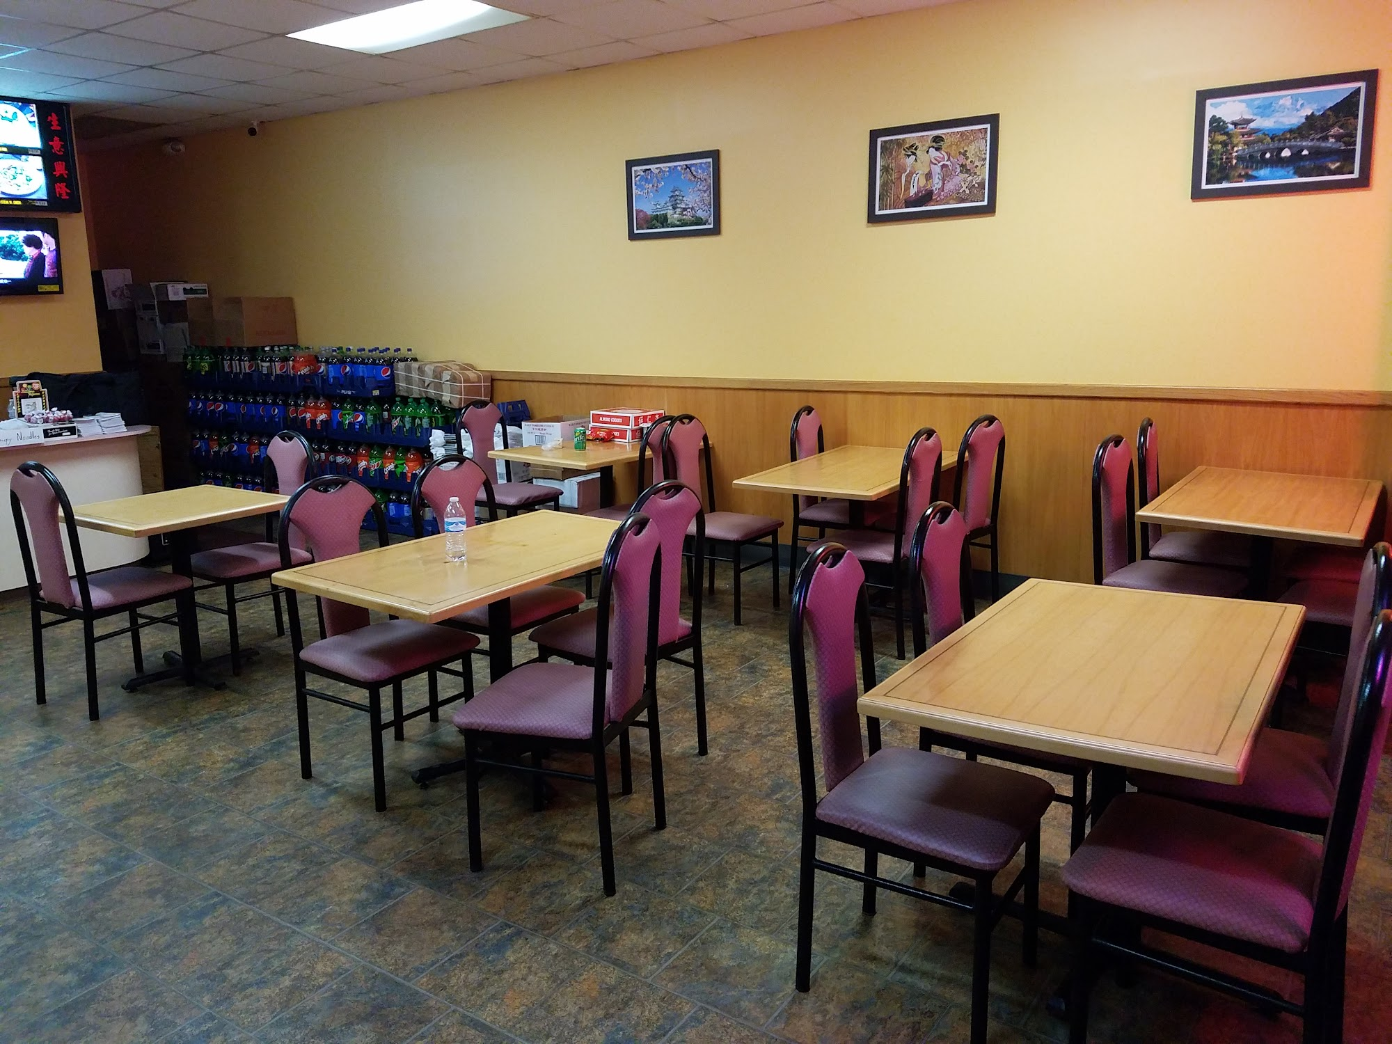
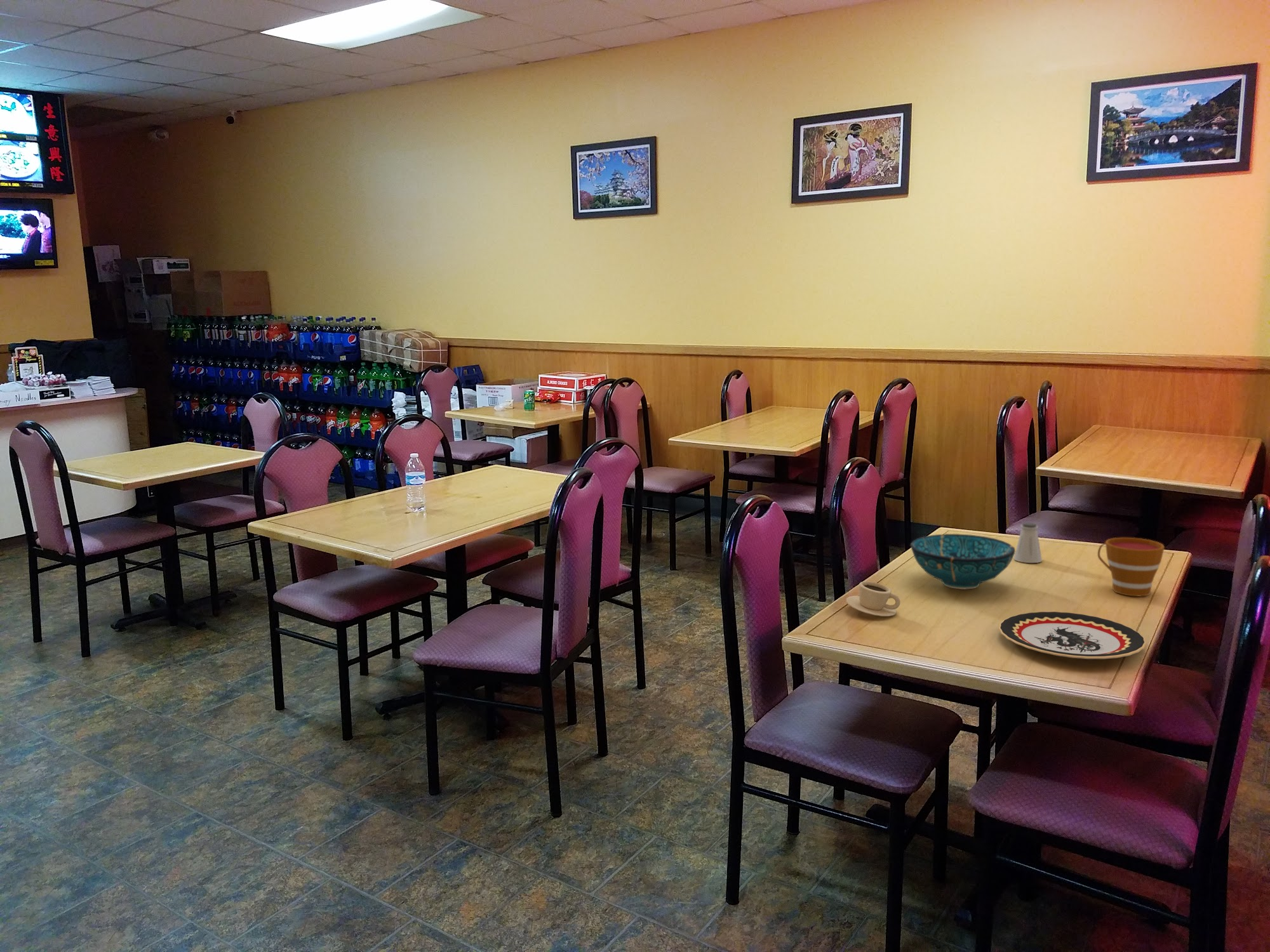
+ saltshaker [1013,522,1043,564]
+ plate [998,611,1147,660]
+ decorative bowl [909,533,1016,590]
+ cup [1097,537,1165,597]
+ cup [845,581,901,617]
